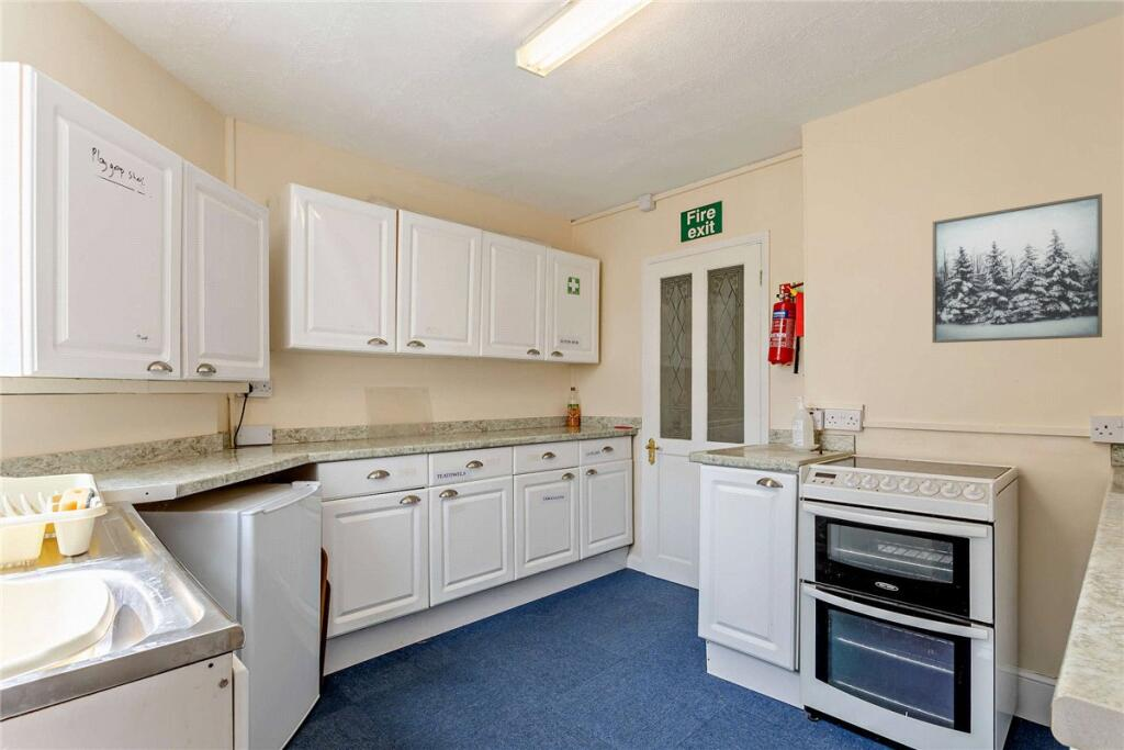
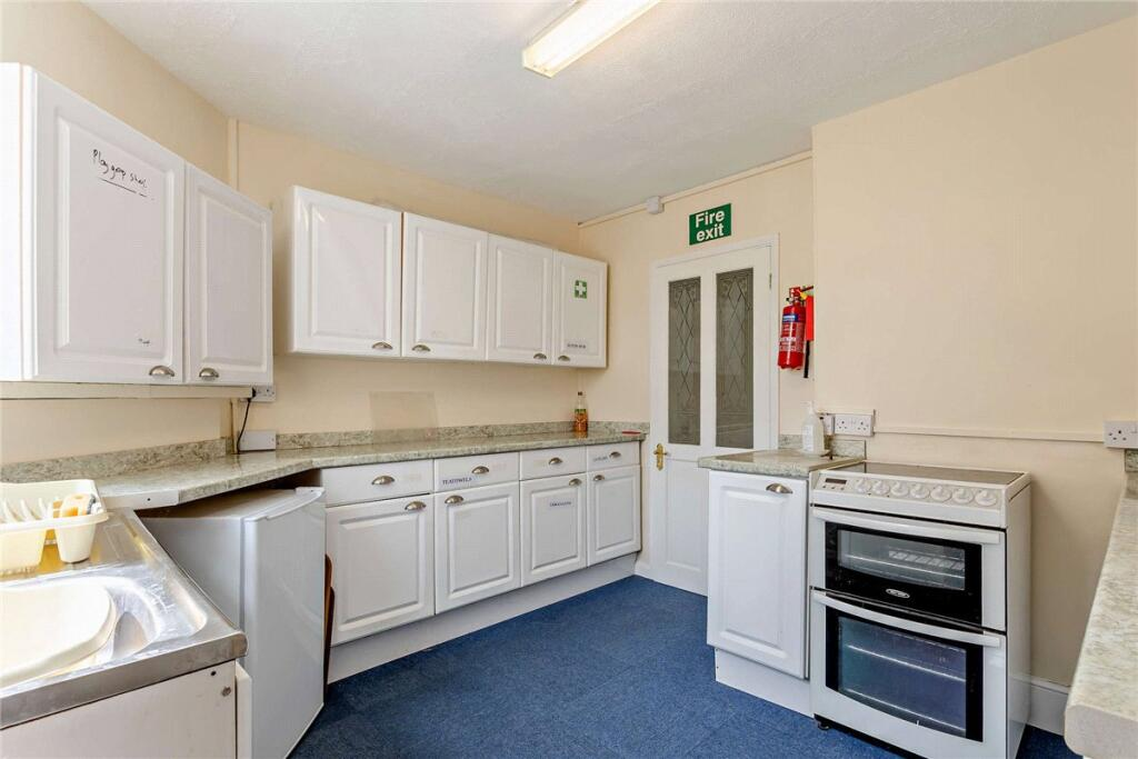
- wall art [931,192,1103,344]
